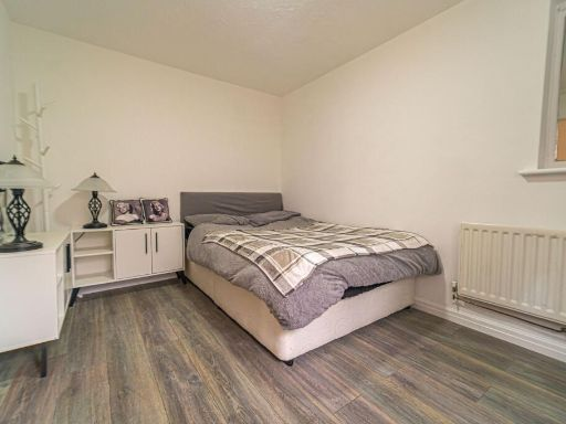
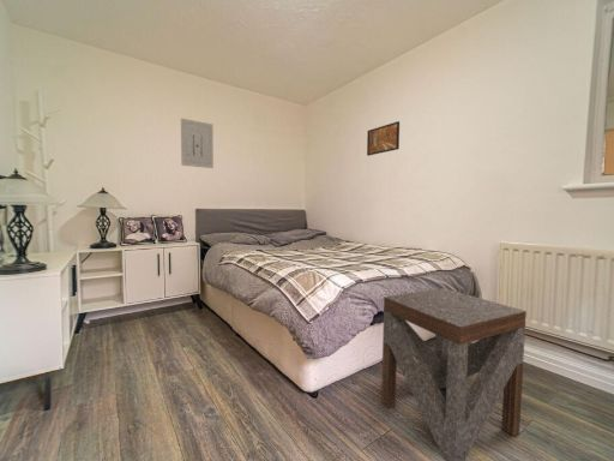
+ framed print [366,120,401,157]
+ side table [380,287,528,461]
+ wall art [180,118,215,169]
